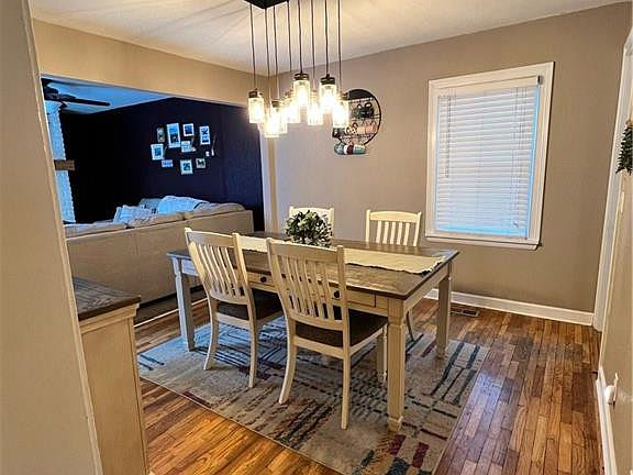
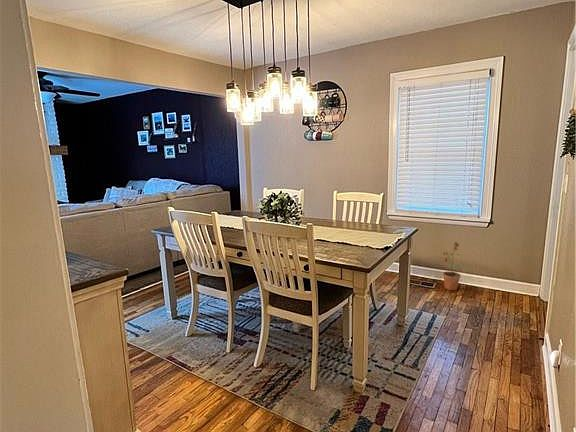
+ potted plant [442,241,461,291]
